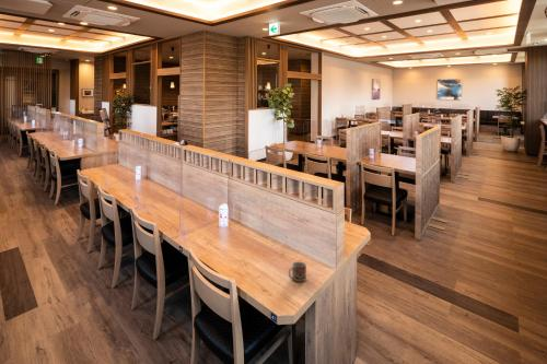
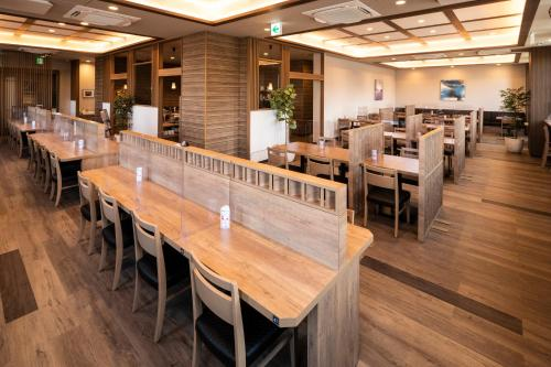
- cup [288,260,307,282]
